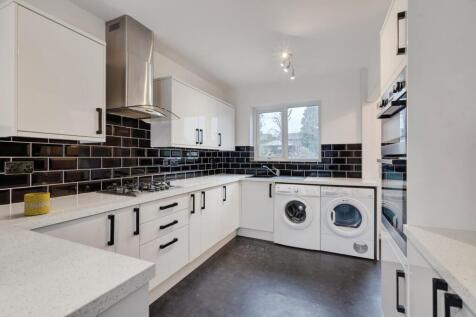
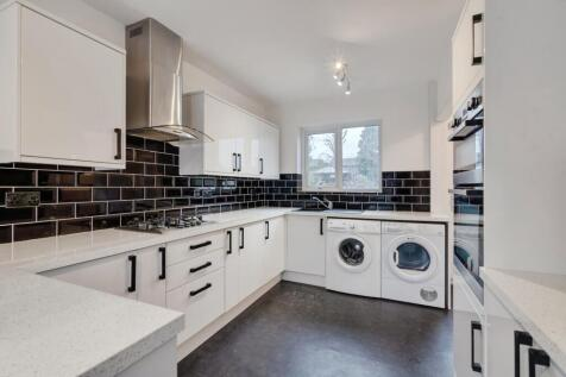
- mug [23,192,51,216]
